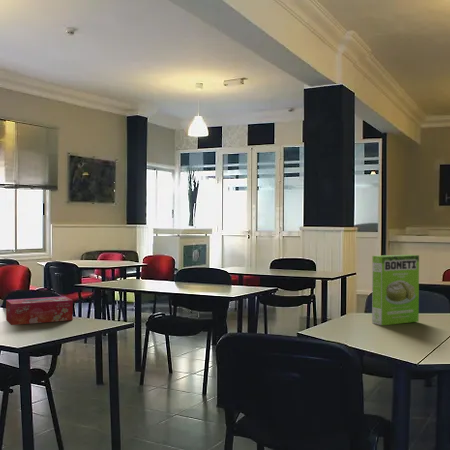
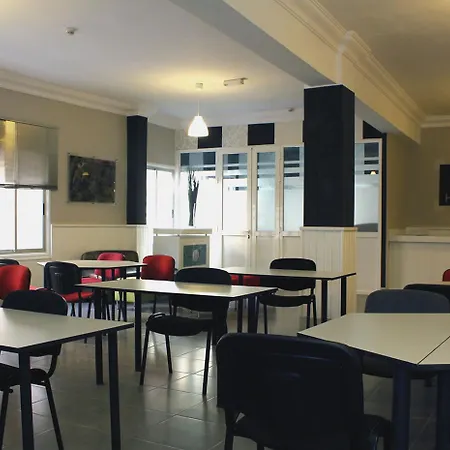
- cake mix box [371,254,420,326]
- tissue box [5,295,74,326]
